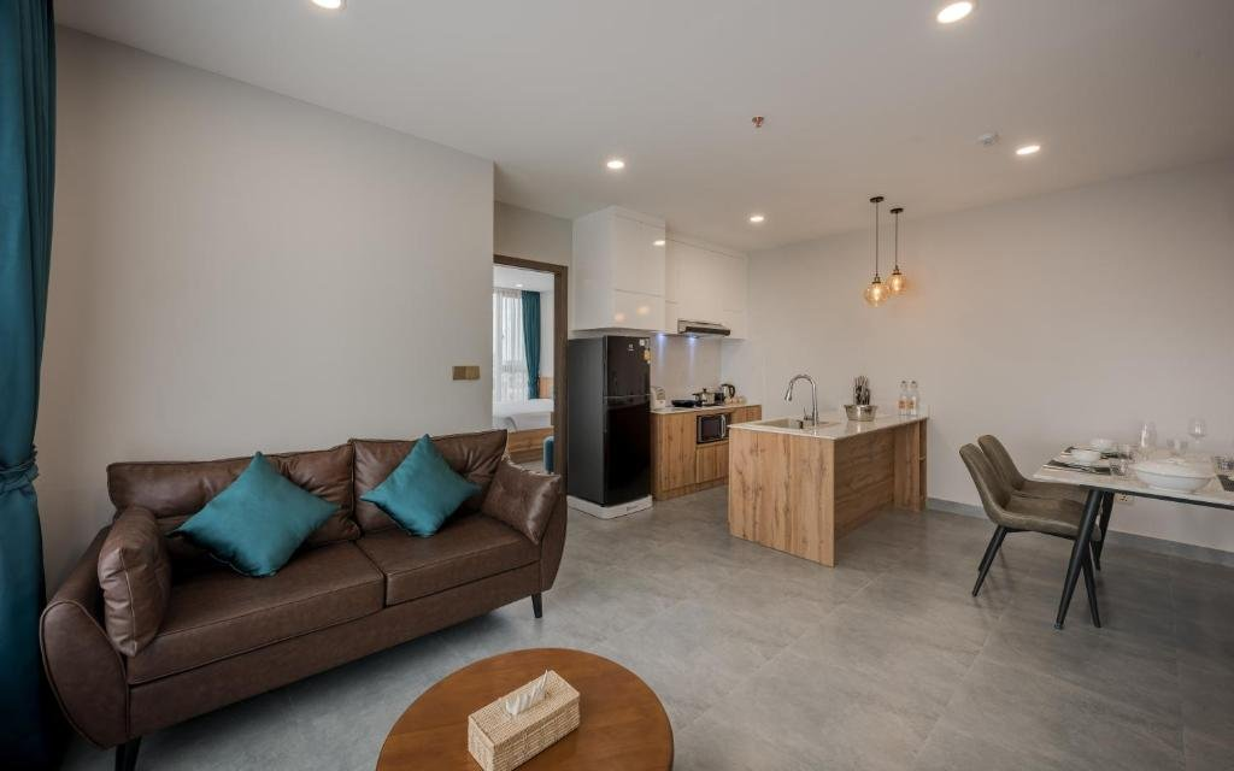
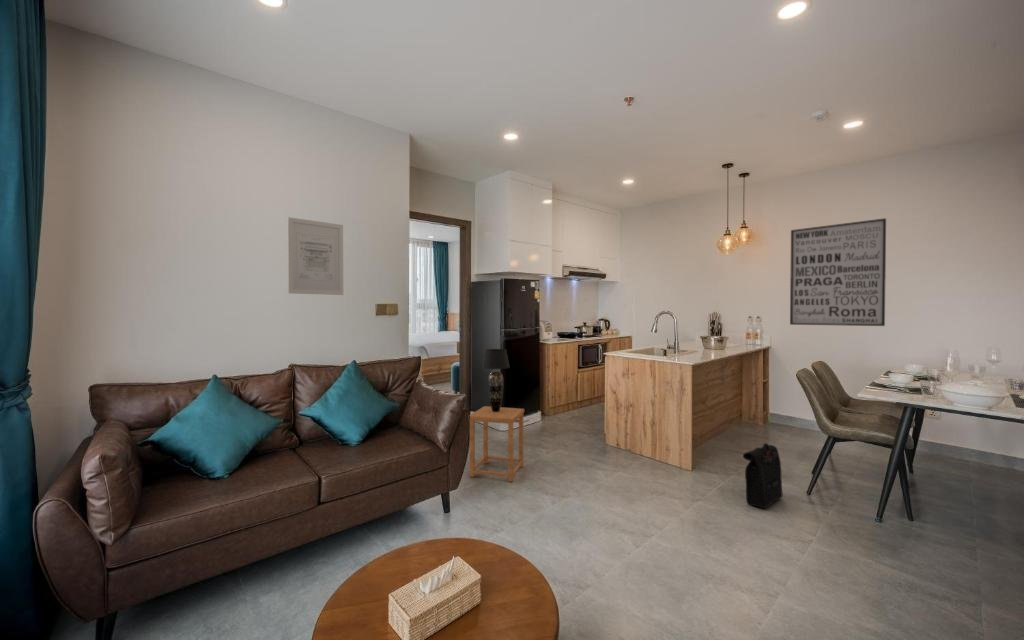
+ backpack [742,442,784,509]
+ table lamp [481,348,511,412]
+ wall art [789,217,887,327]
+ wall art [287,216,344,296]
+ side table [468,405,525,483]
